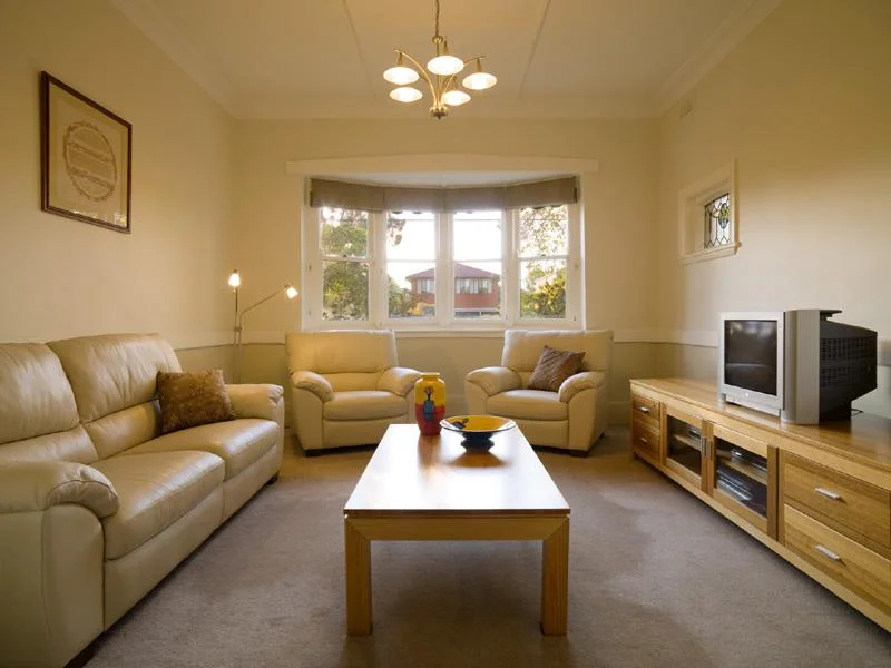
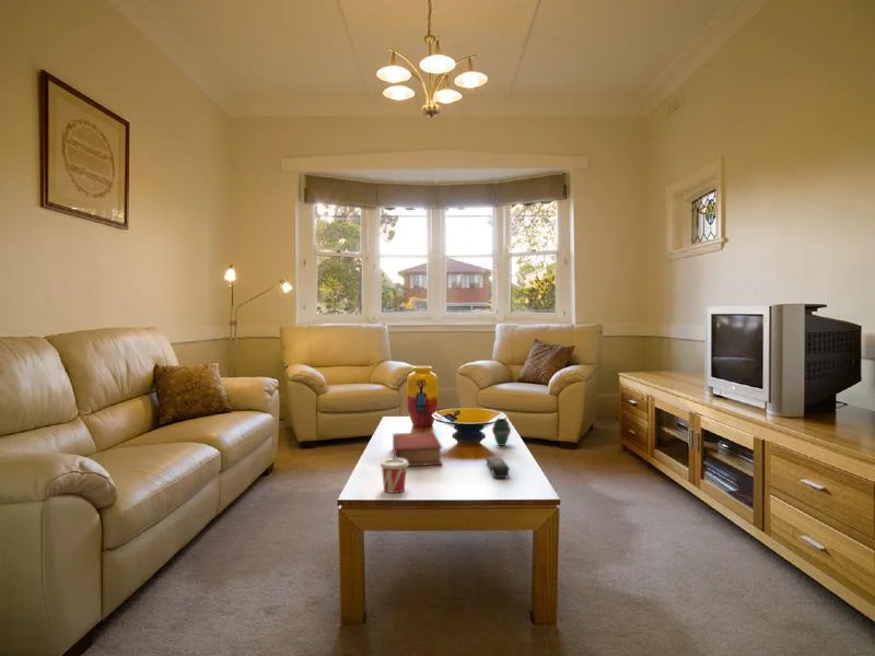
+ cup [378,457,409,494]
+ vase [491,418,512,447]
+ remote control [485,456,510,479]
+ book [392,431,443,467]
